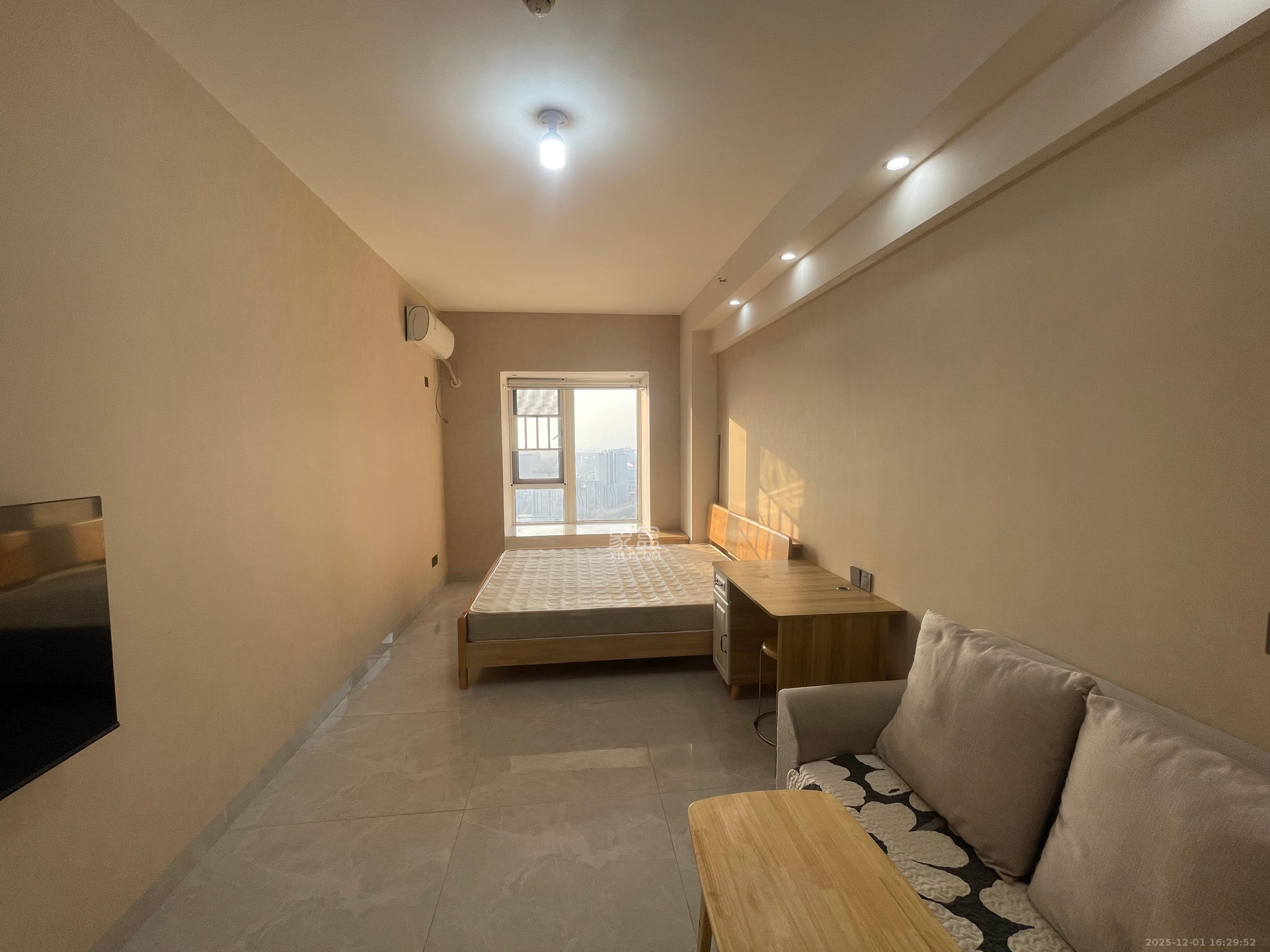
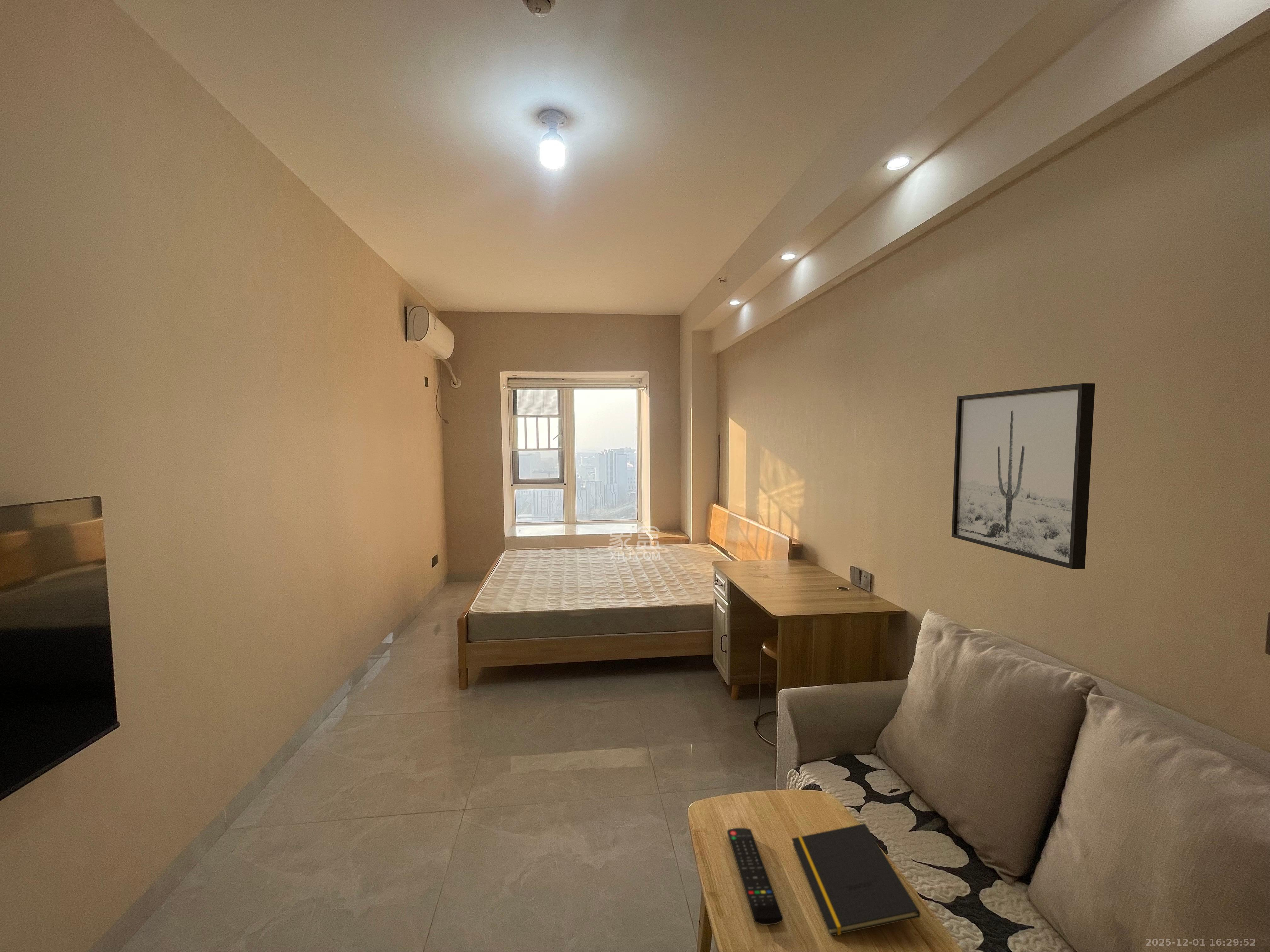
+ remote control [727,827,784,925]
+ notepad [792,823,921,936]
+ wall art [951,383,1095,569]
